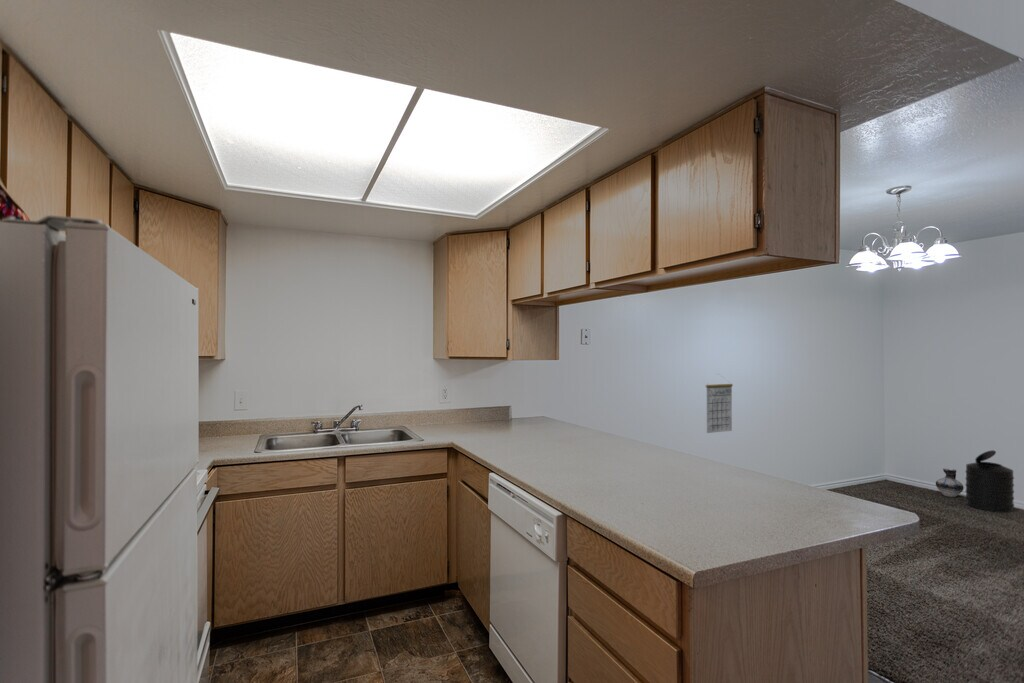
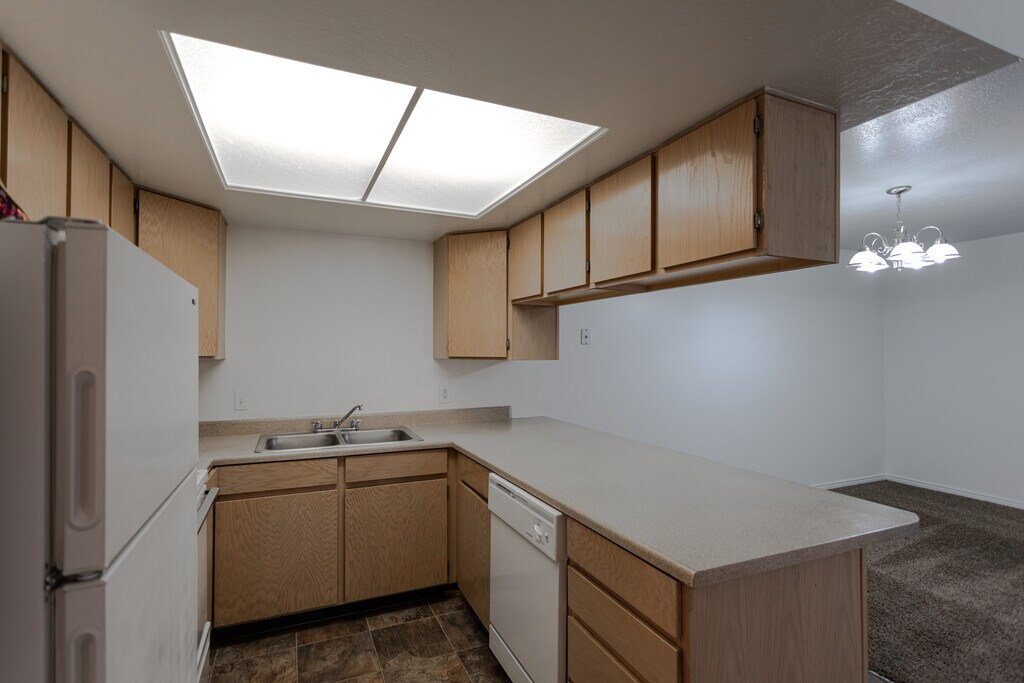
- trash can [965,449,1015,514]
- ceramic jug [935,468,965,498]
- calendar [705,372,734,434]
